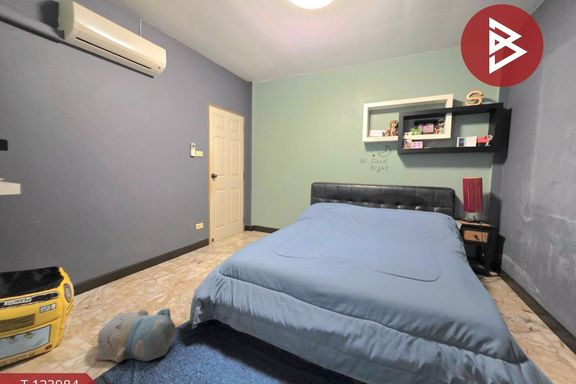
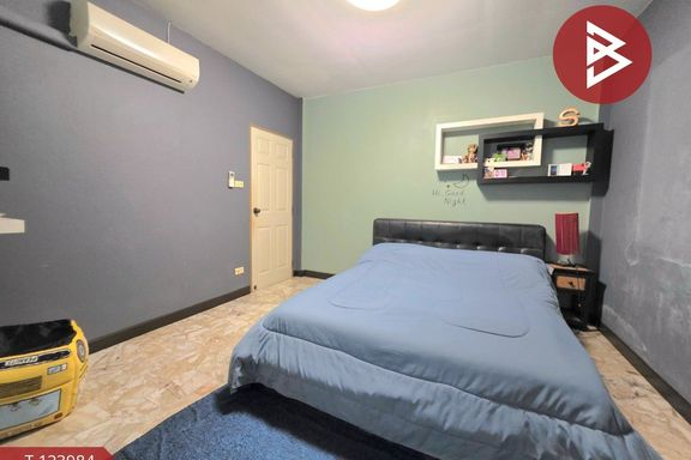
- plush toy [94,307,177,363]
